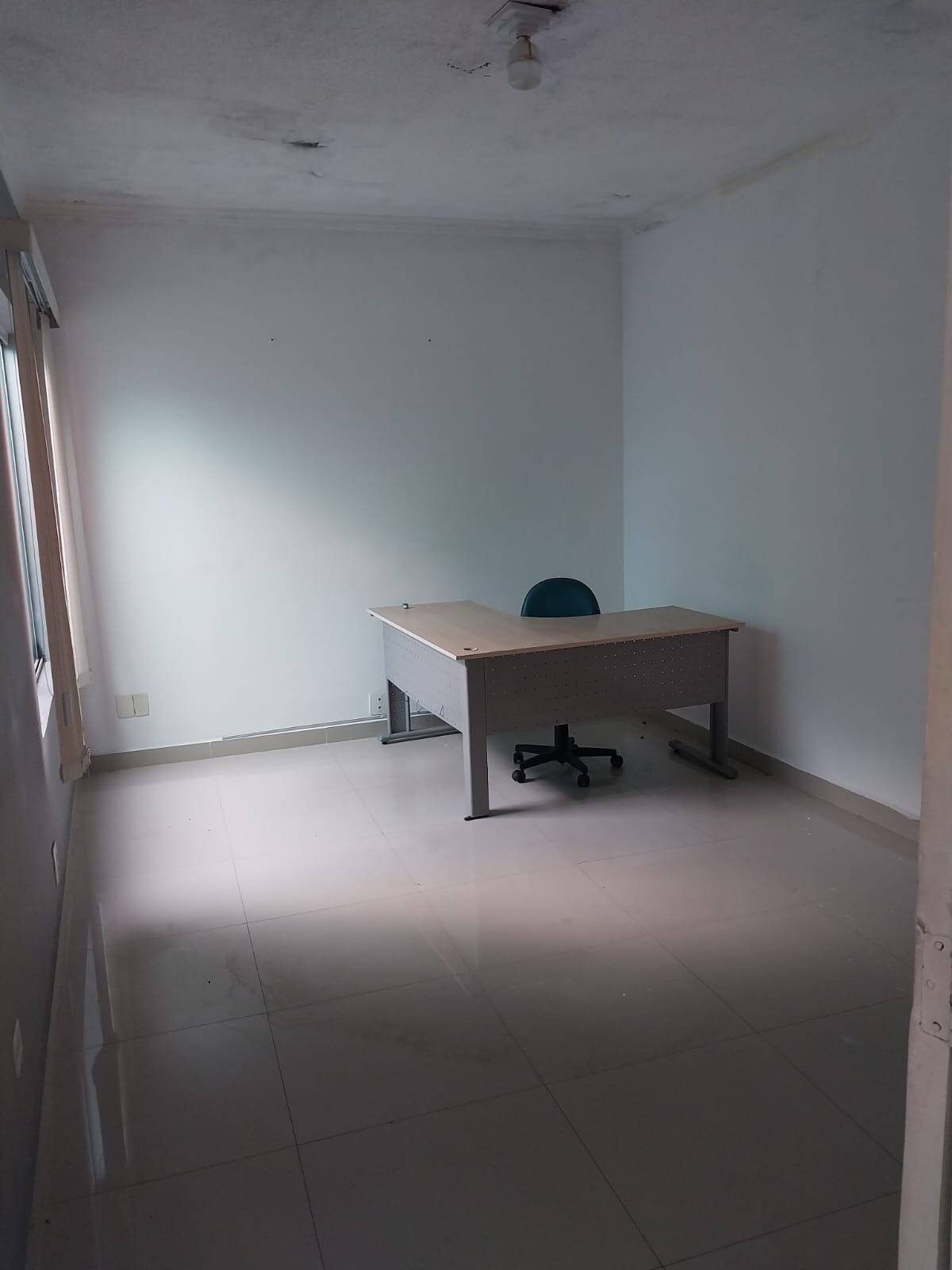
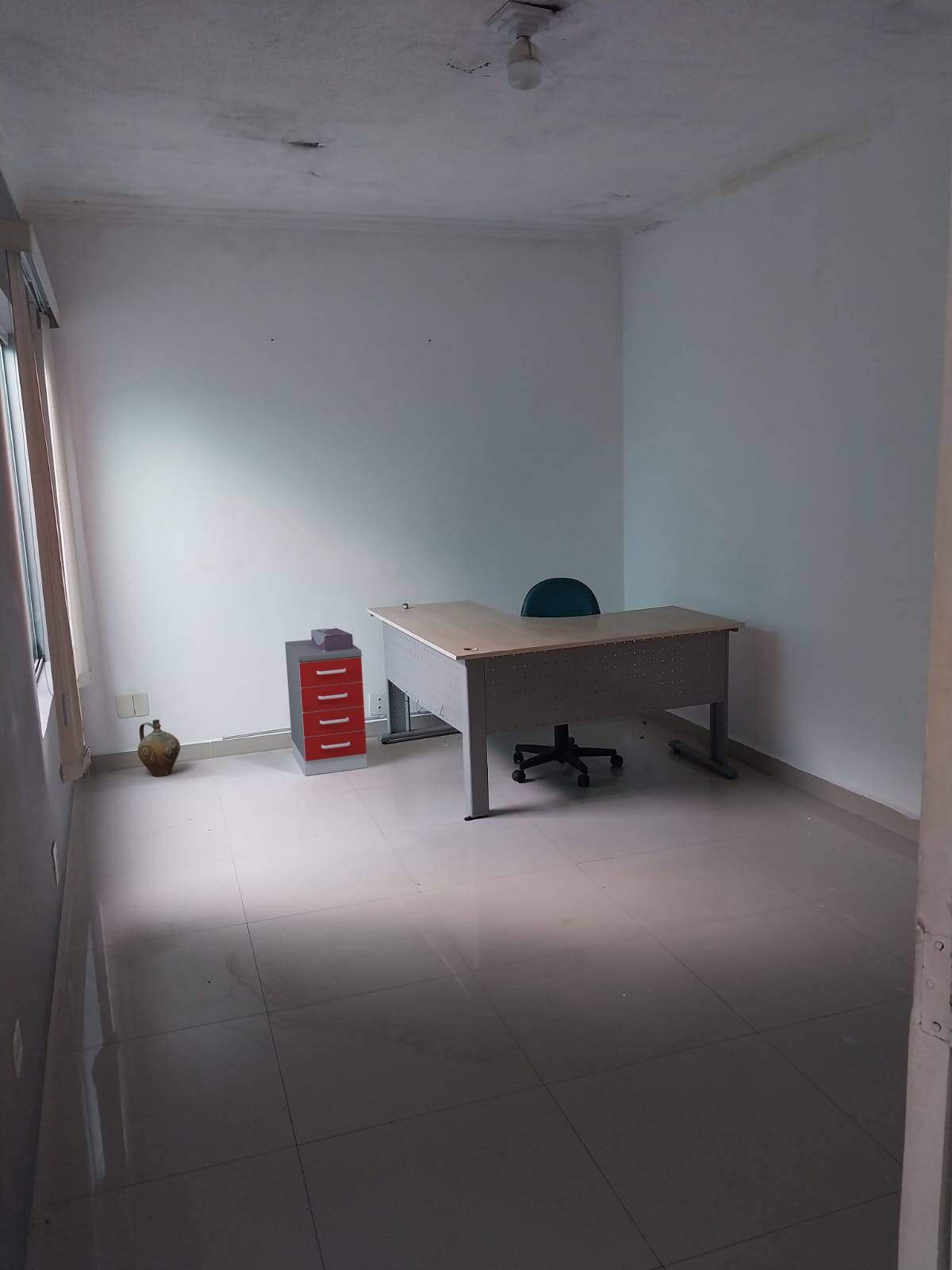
+ filing cabinet [284,639,368,776]
+ tissue box [310,627,354,652]
+ ceramic jug [137,719,181,777]
